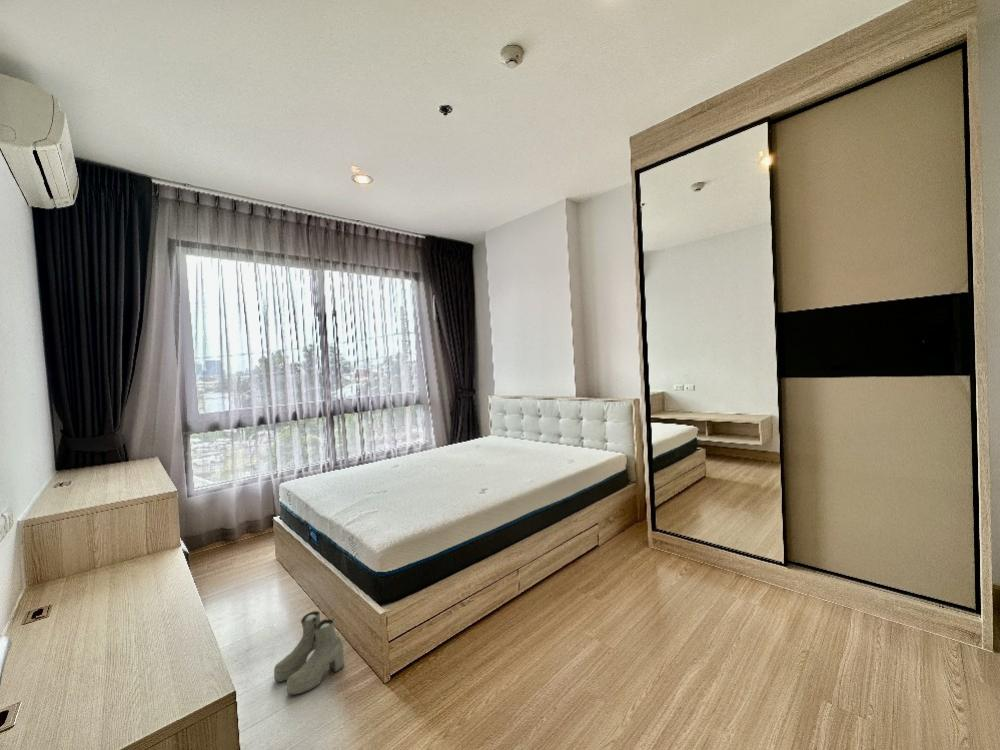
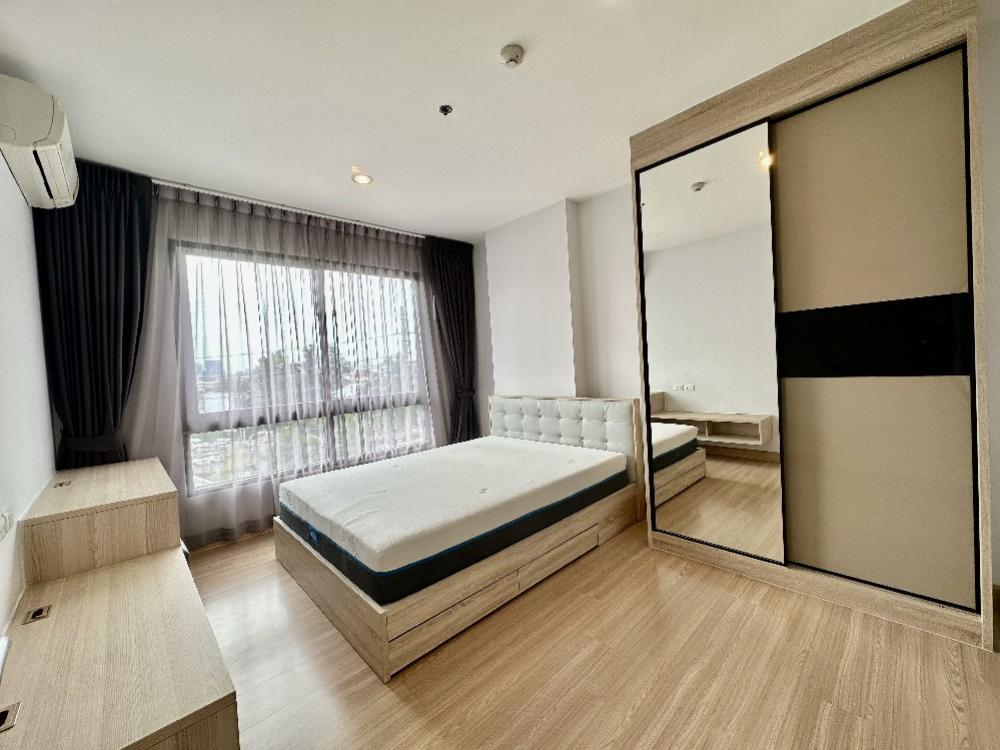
- boots [273,610,345,696]
